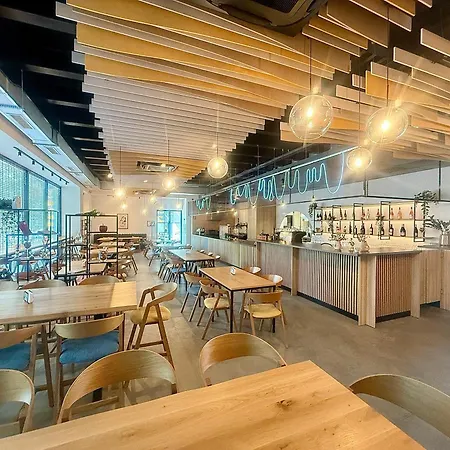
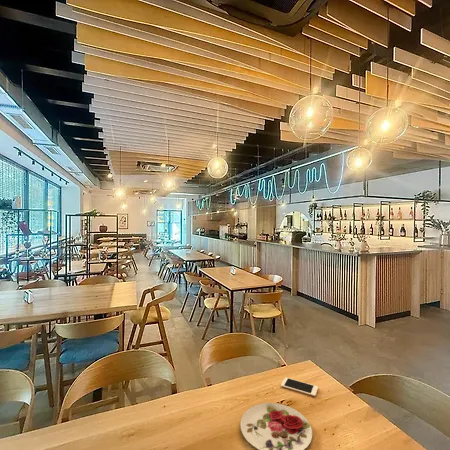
+ plate [239,402,313,450]
+ cell phone [280,377,319,397]
